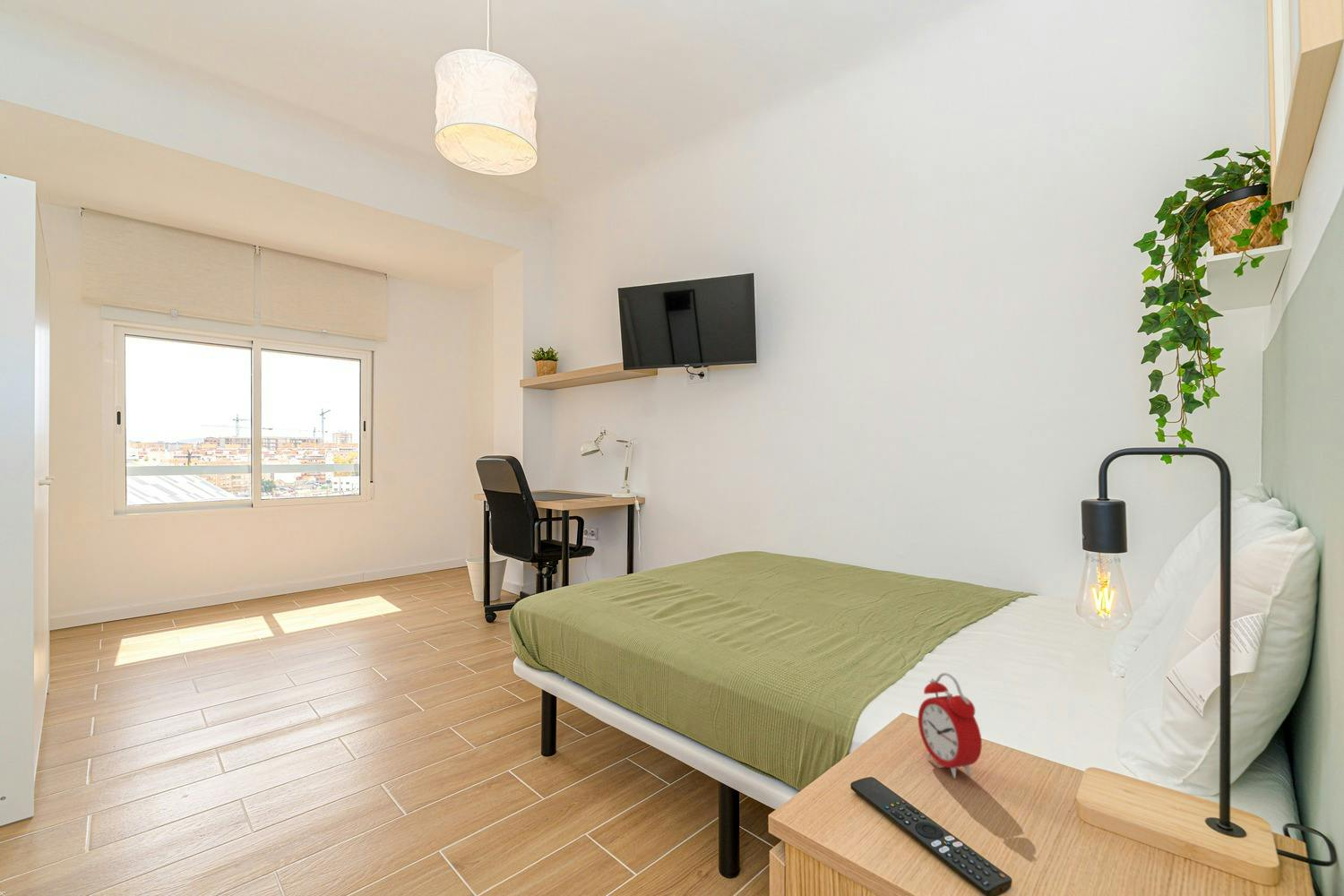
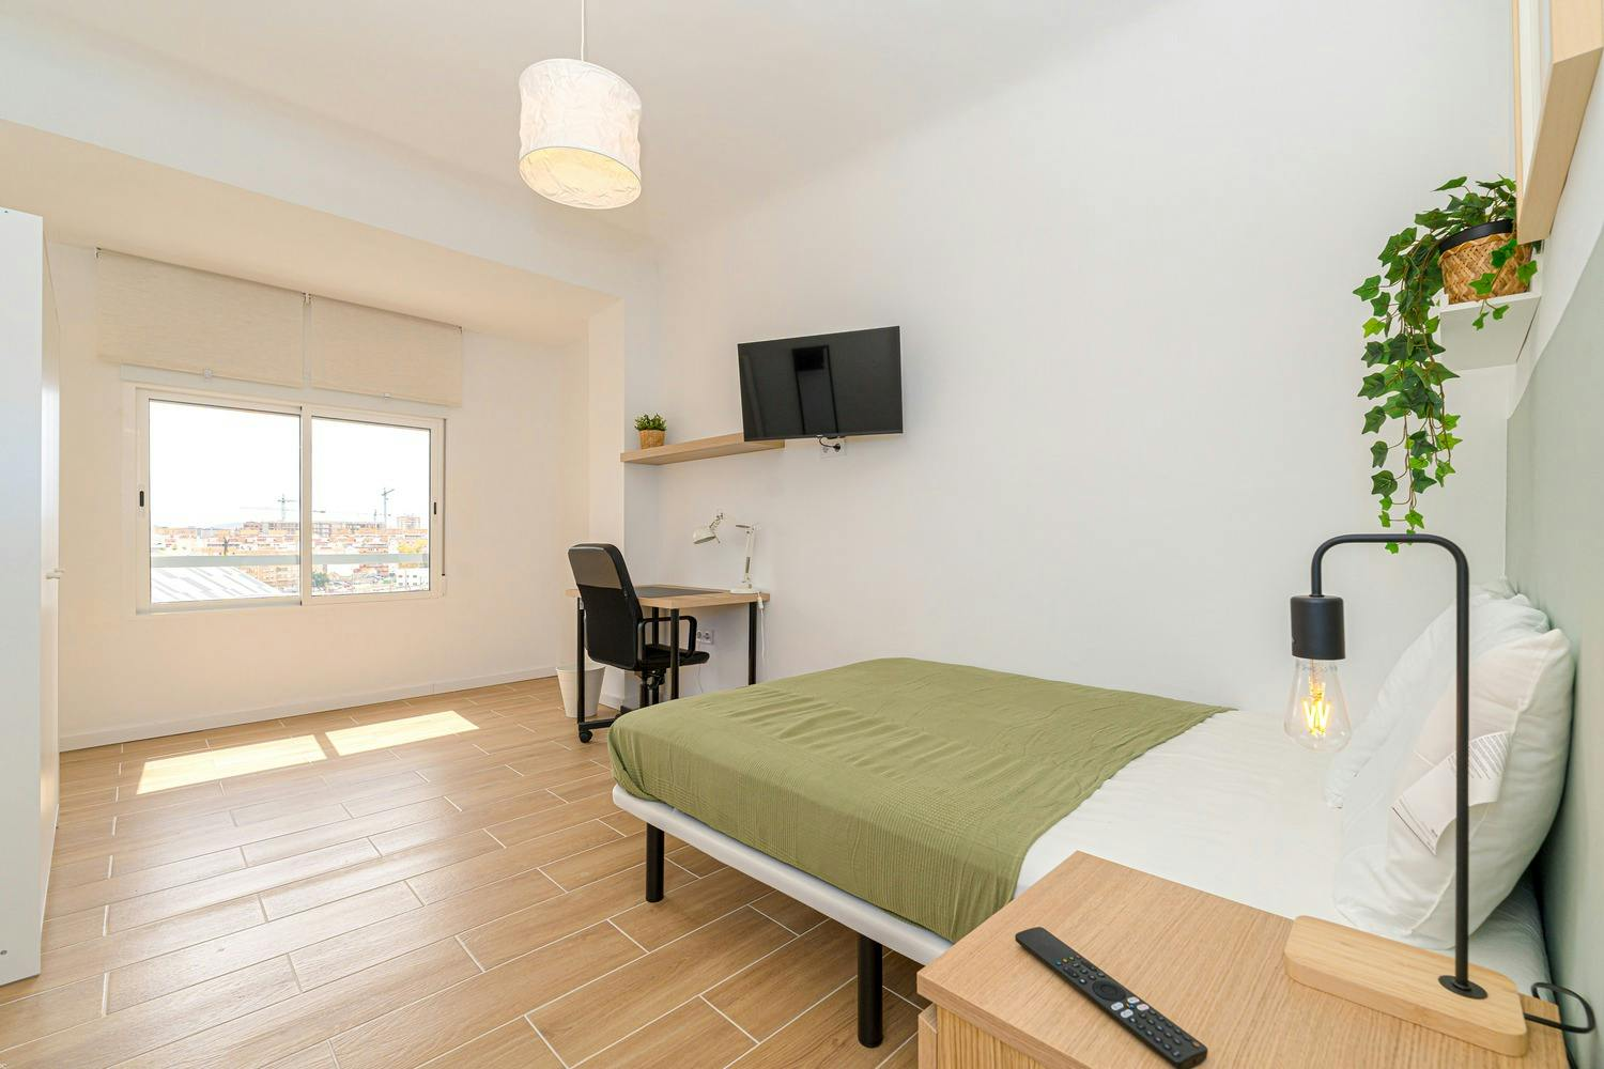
- alarm clock [918,672,983,780]
